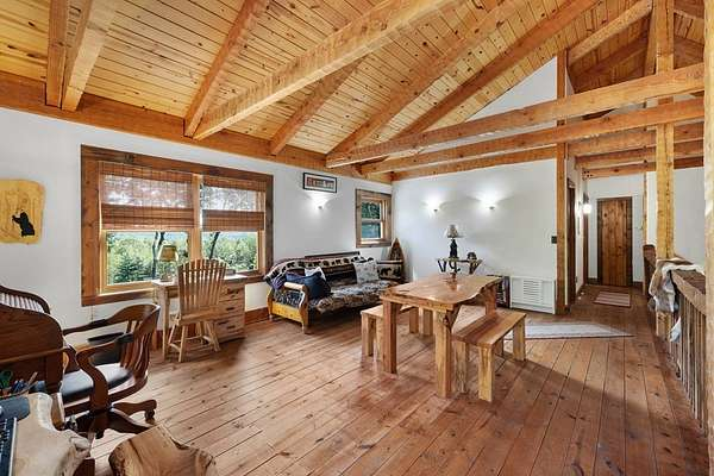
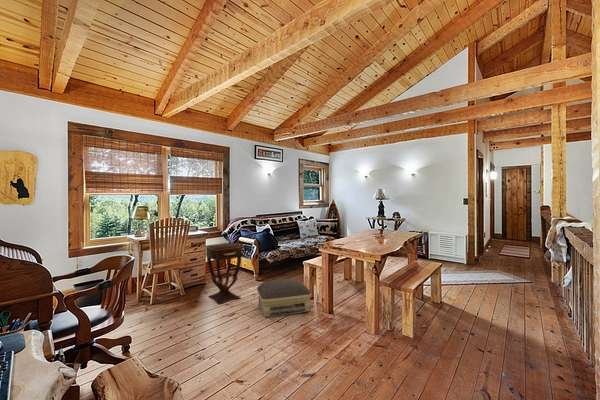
+ air purifier [256,278,312,319]
+ side table [204,242,244,305]
